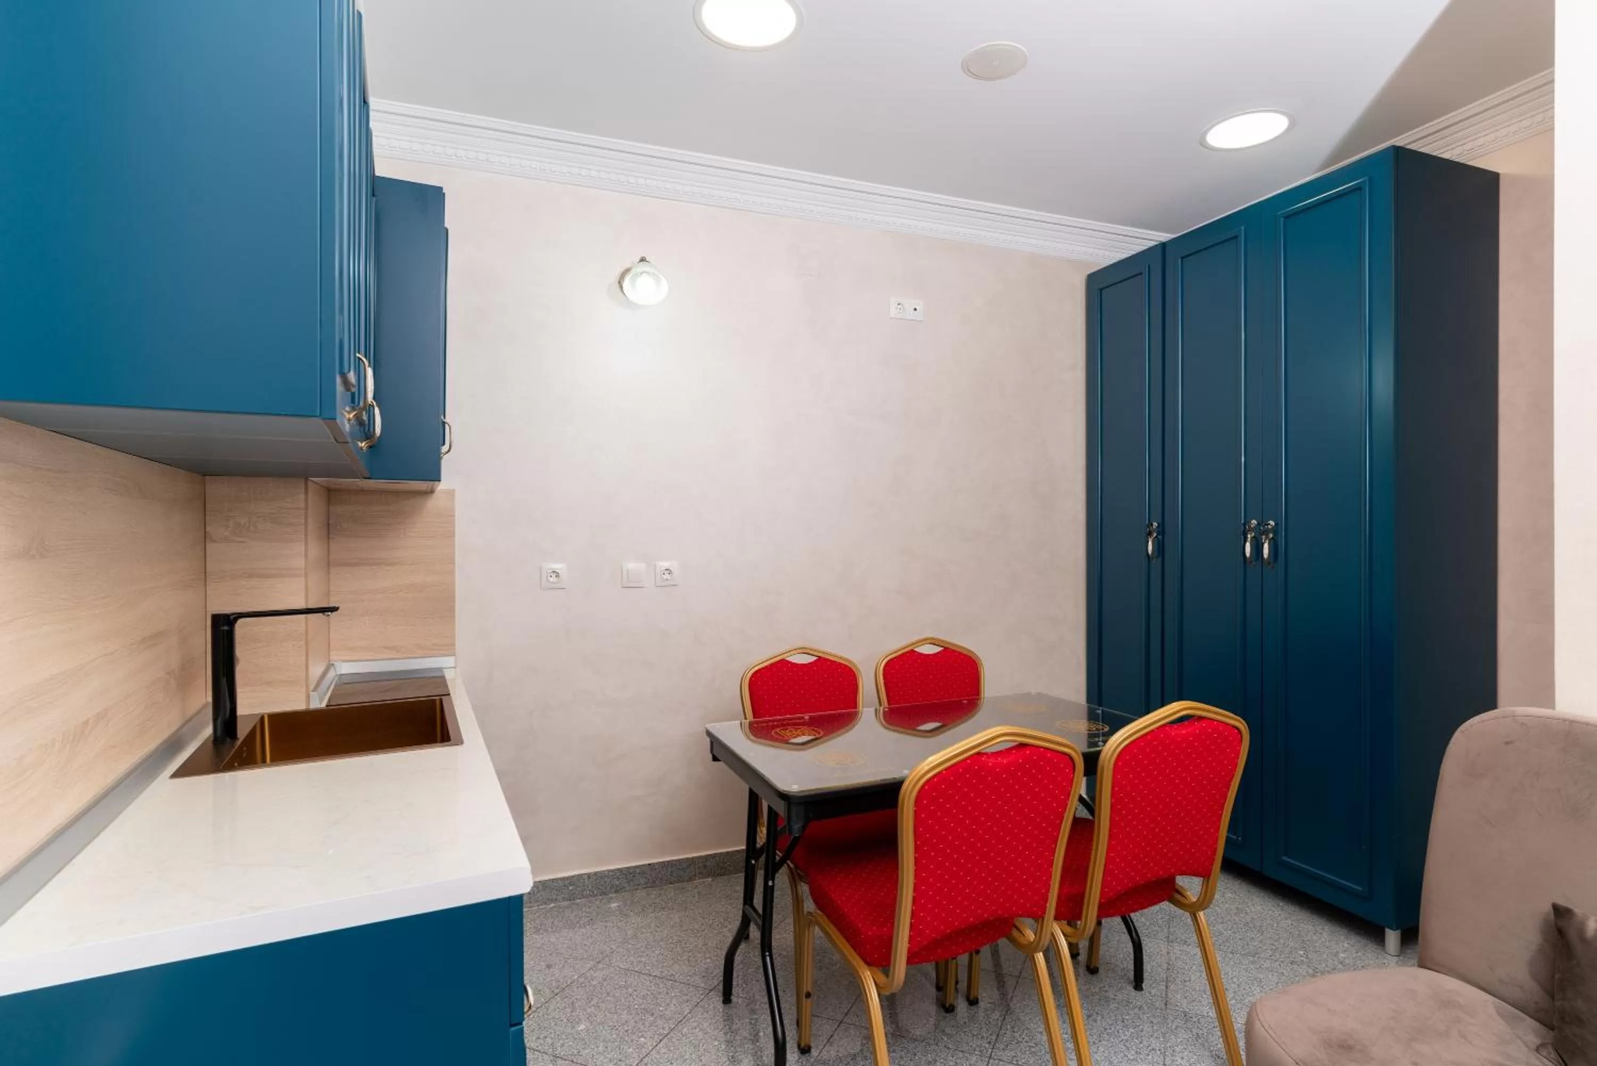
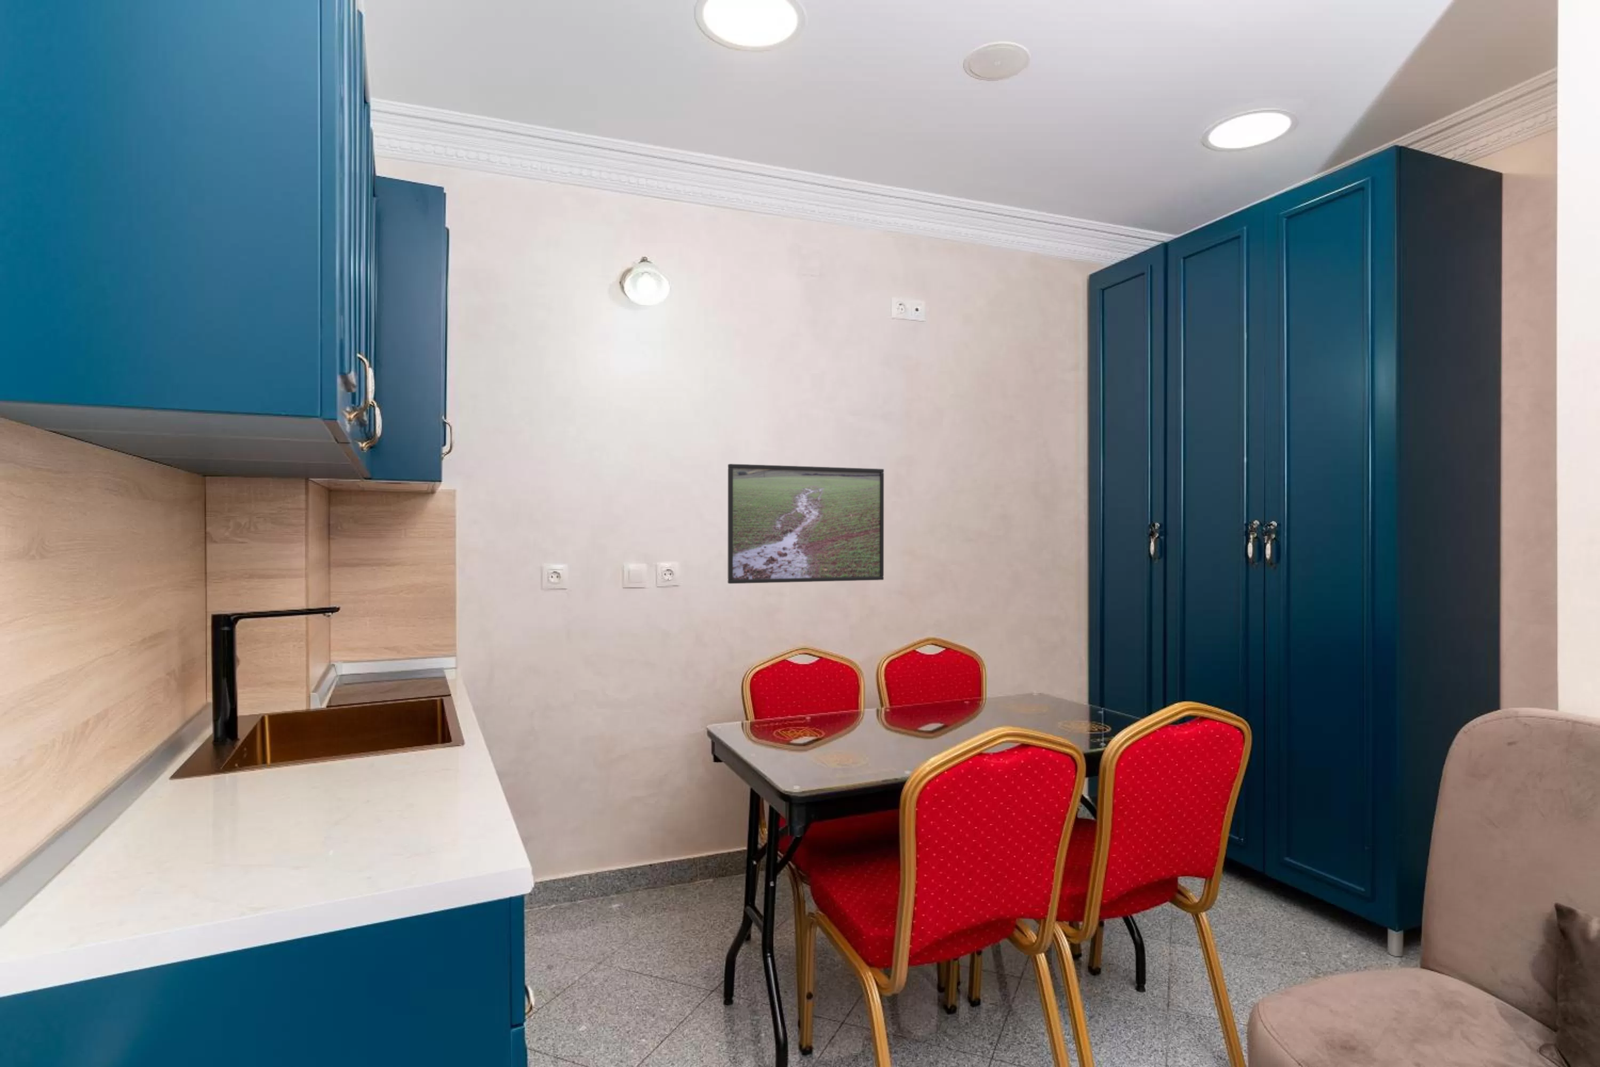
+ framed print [727,463,884,585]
